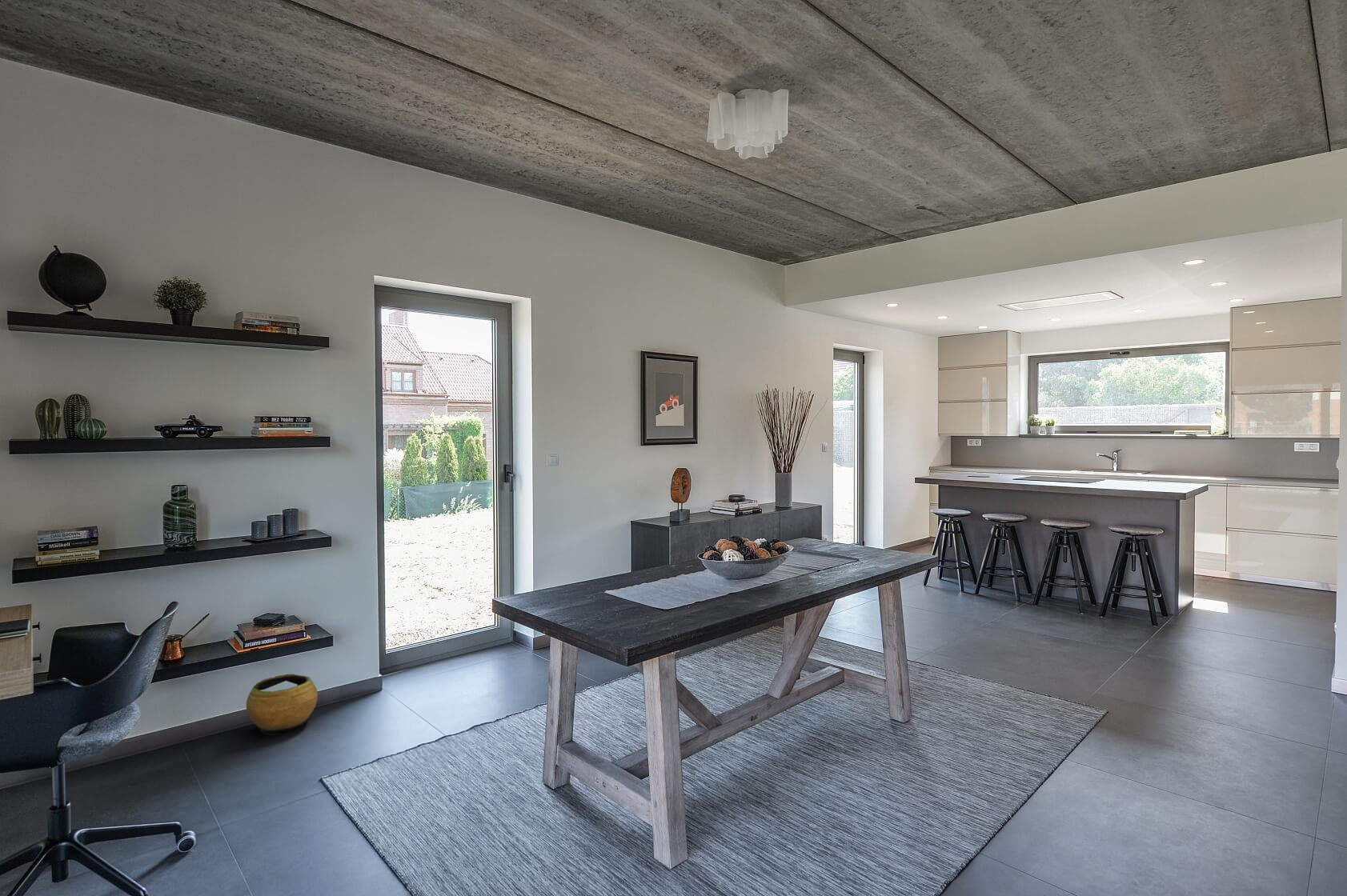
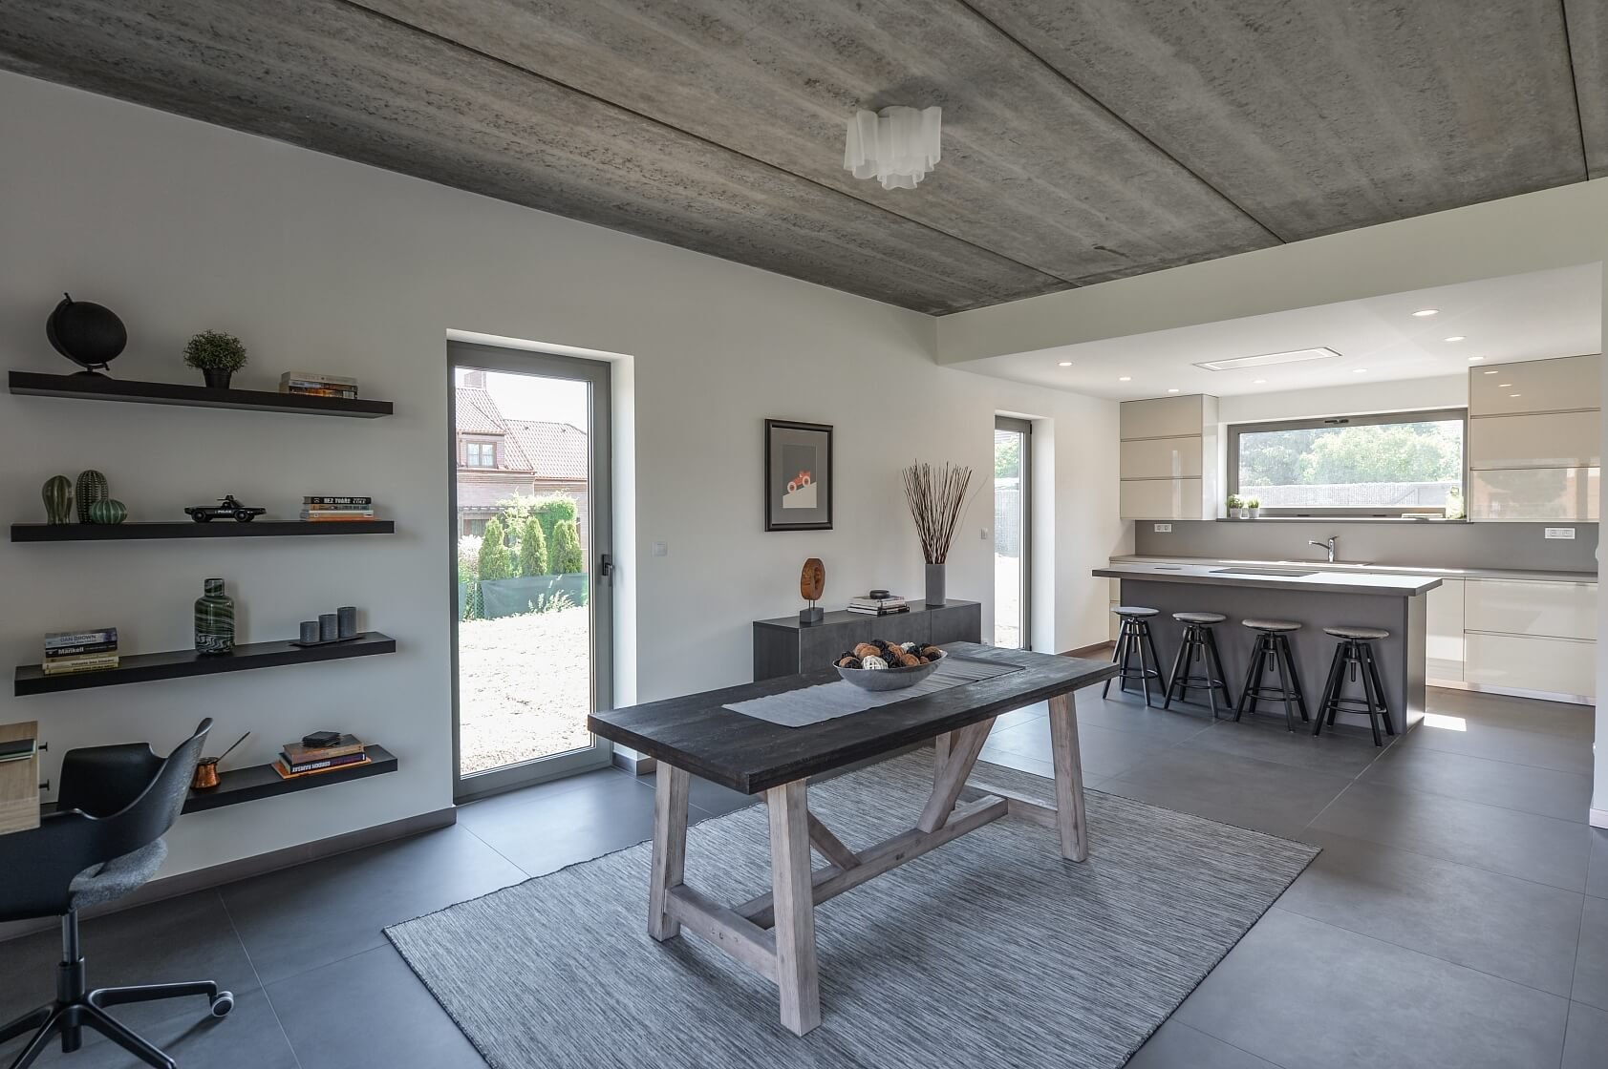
- clay pot [246,673,319,734]
